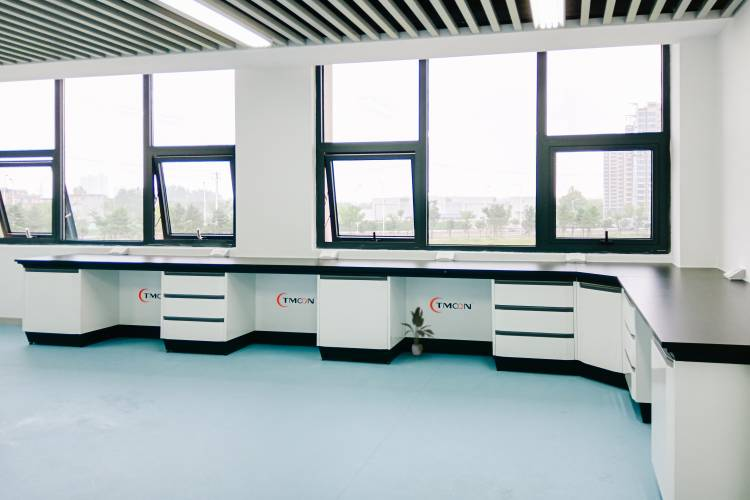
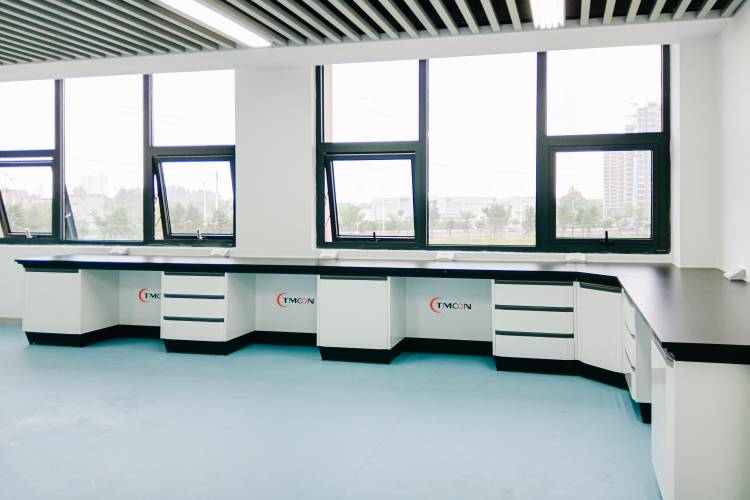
- potted plant [400,306,436,356]
